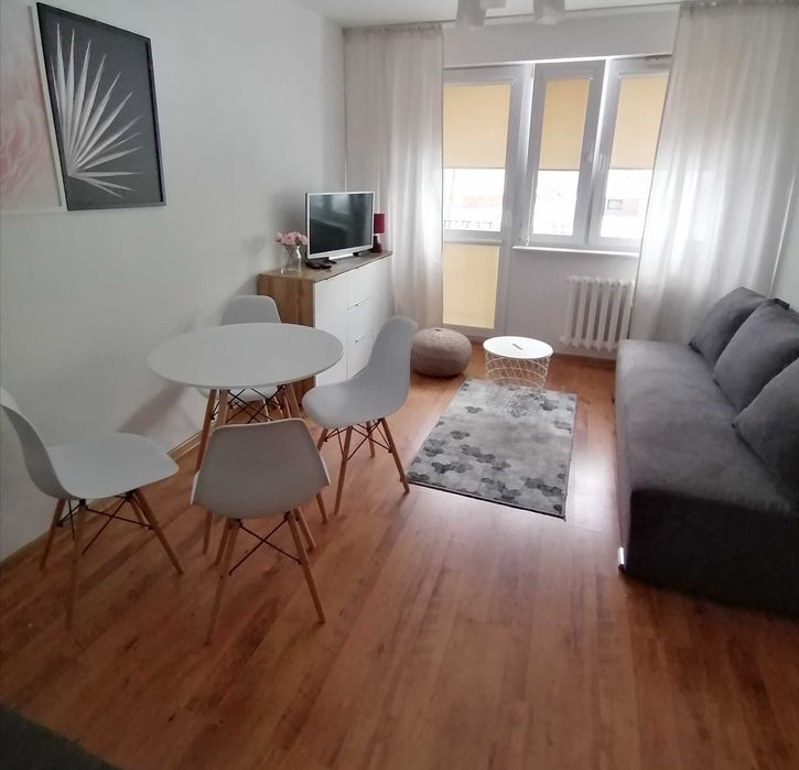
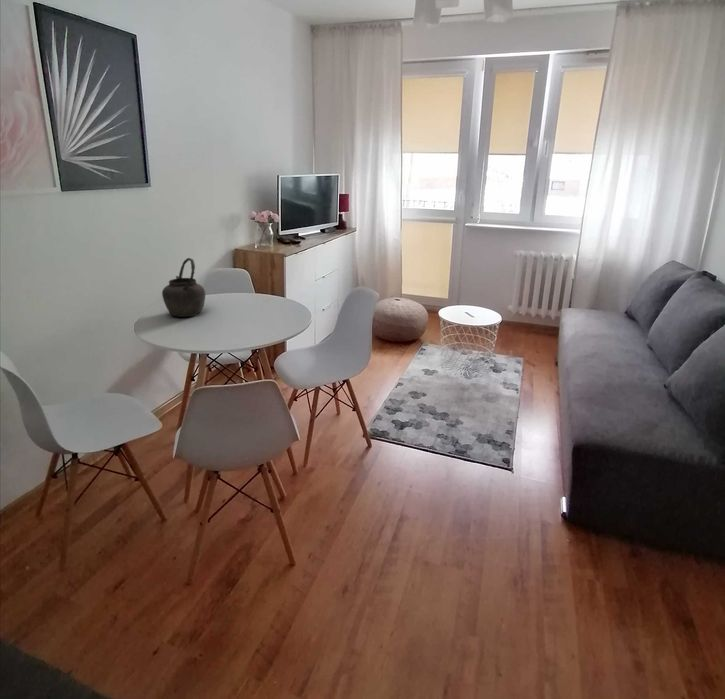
+ kettle [161,257,206,318]
